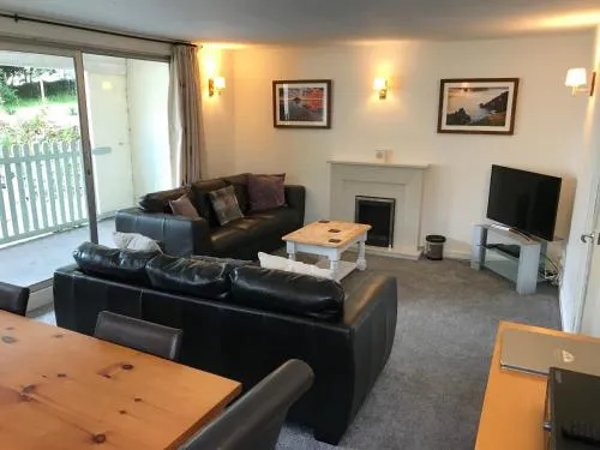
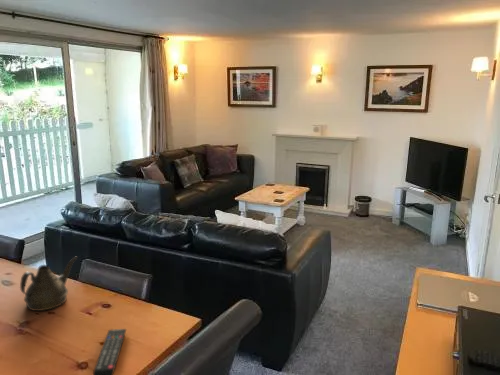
+ teapot [19,256,78,312]
+ remote control [92,328,127,375]
